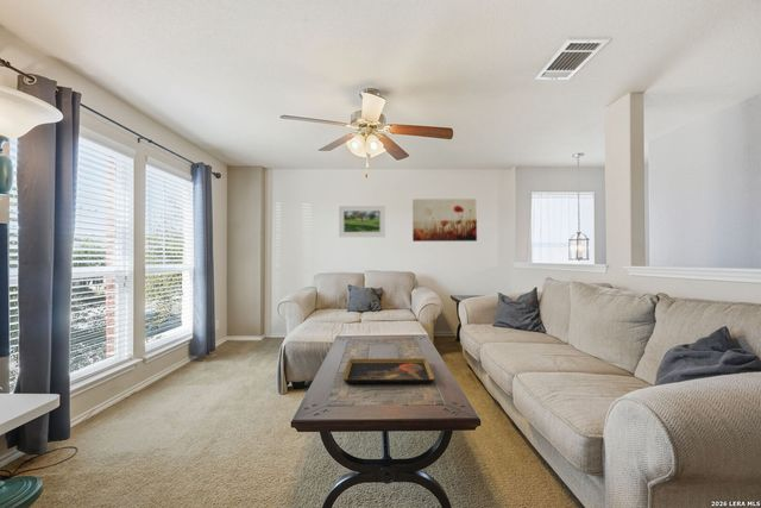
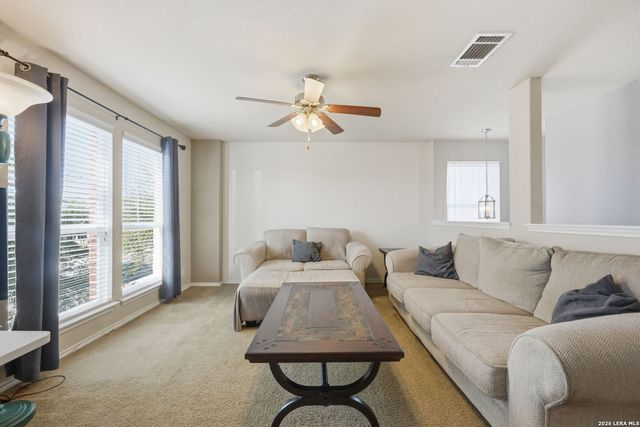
- wall art [411,197,478,243]
- decorative tray [341,357,435,384]
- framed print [338,205,386,238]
